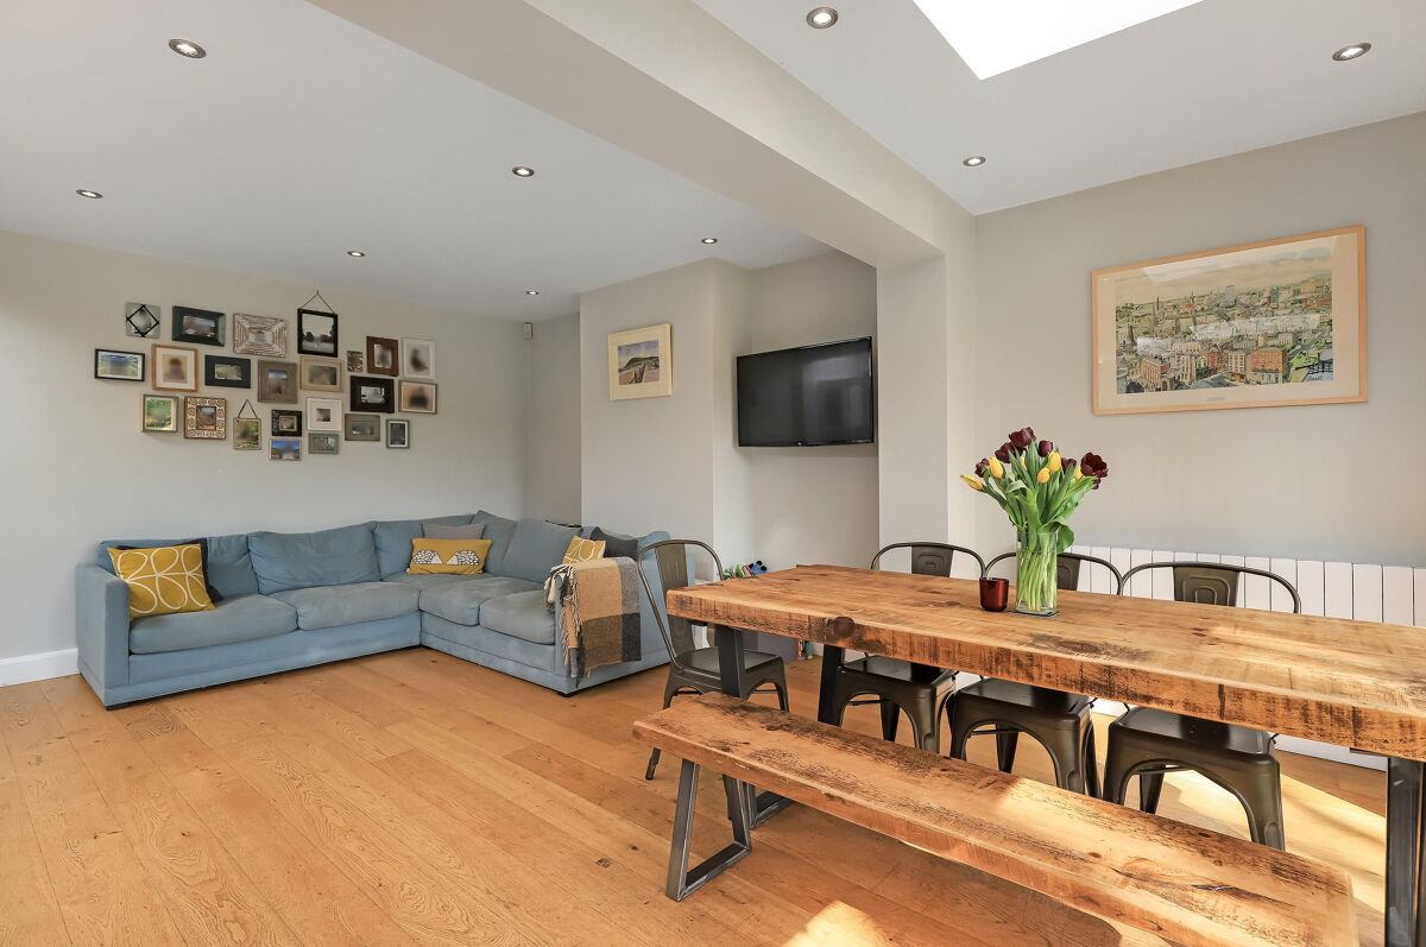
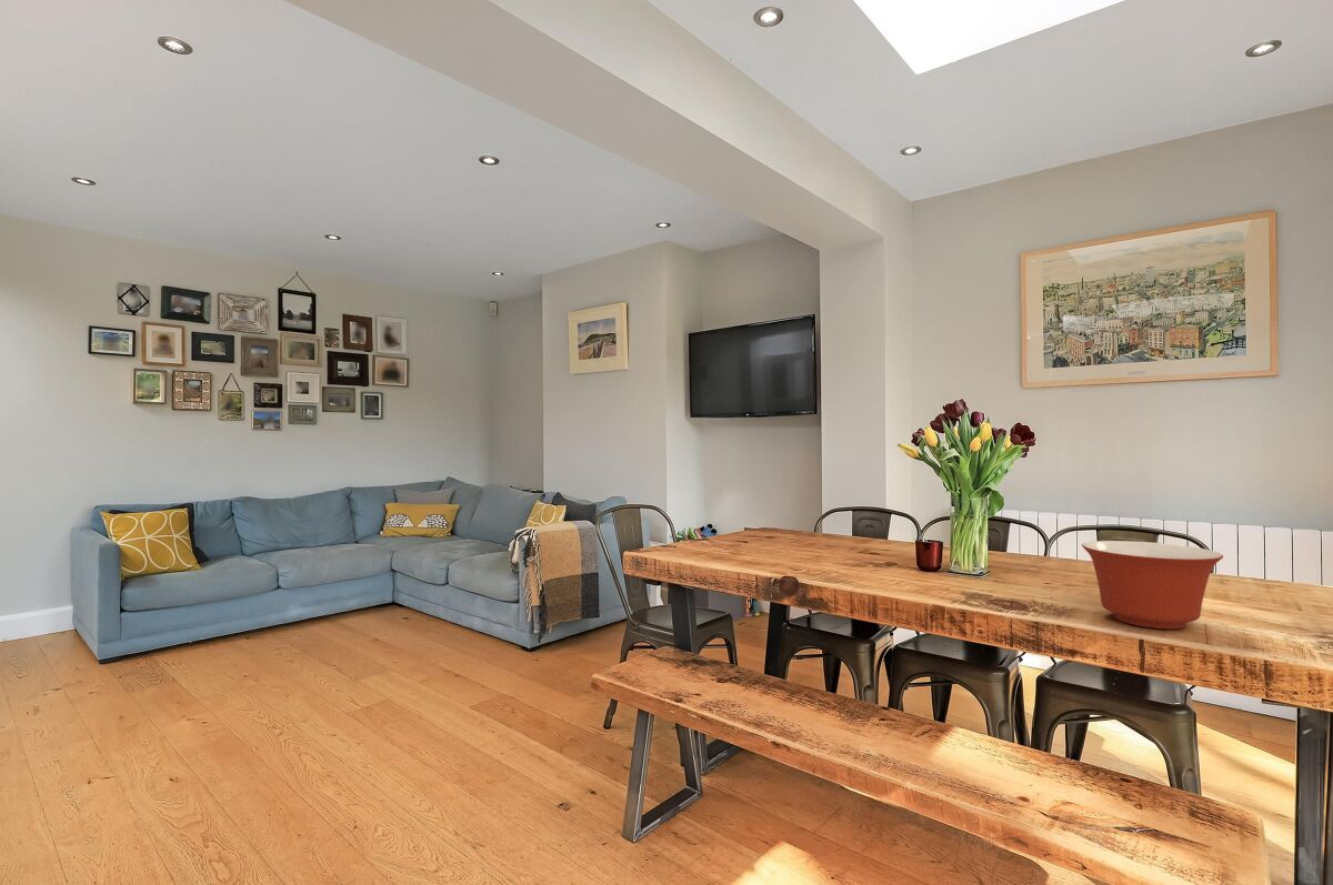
+ mixing bowl [1081,540,1224,630]
